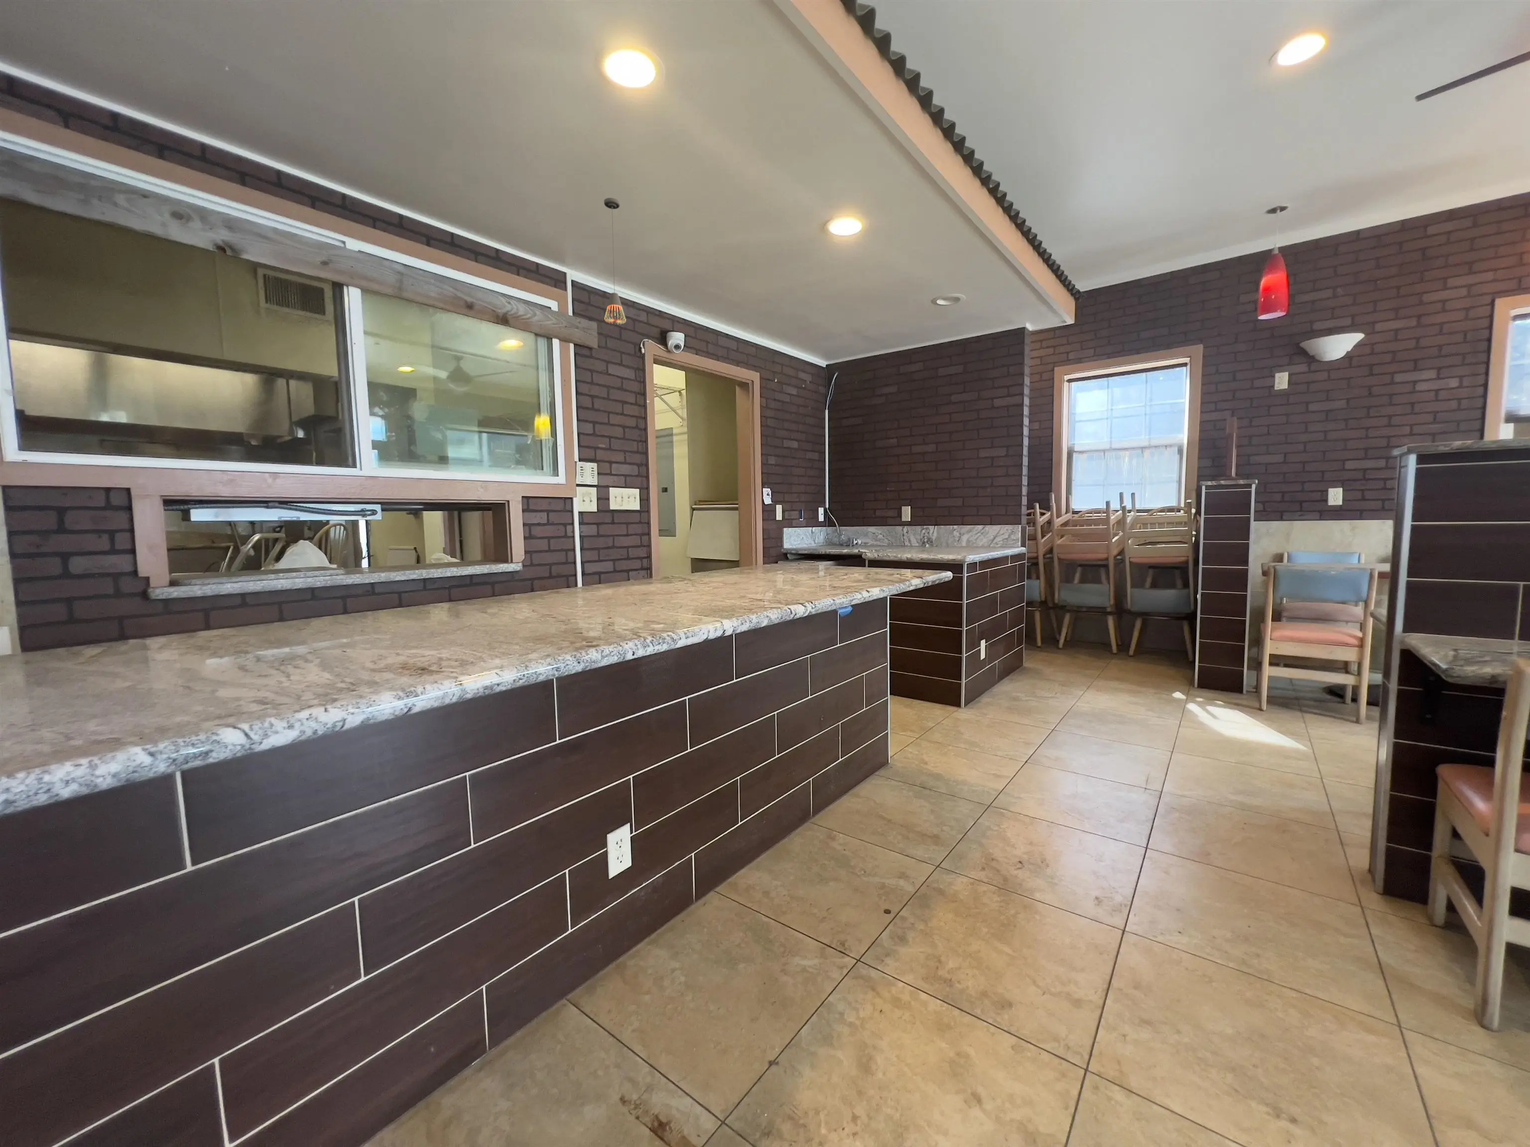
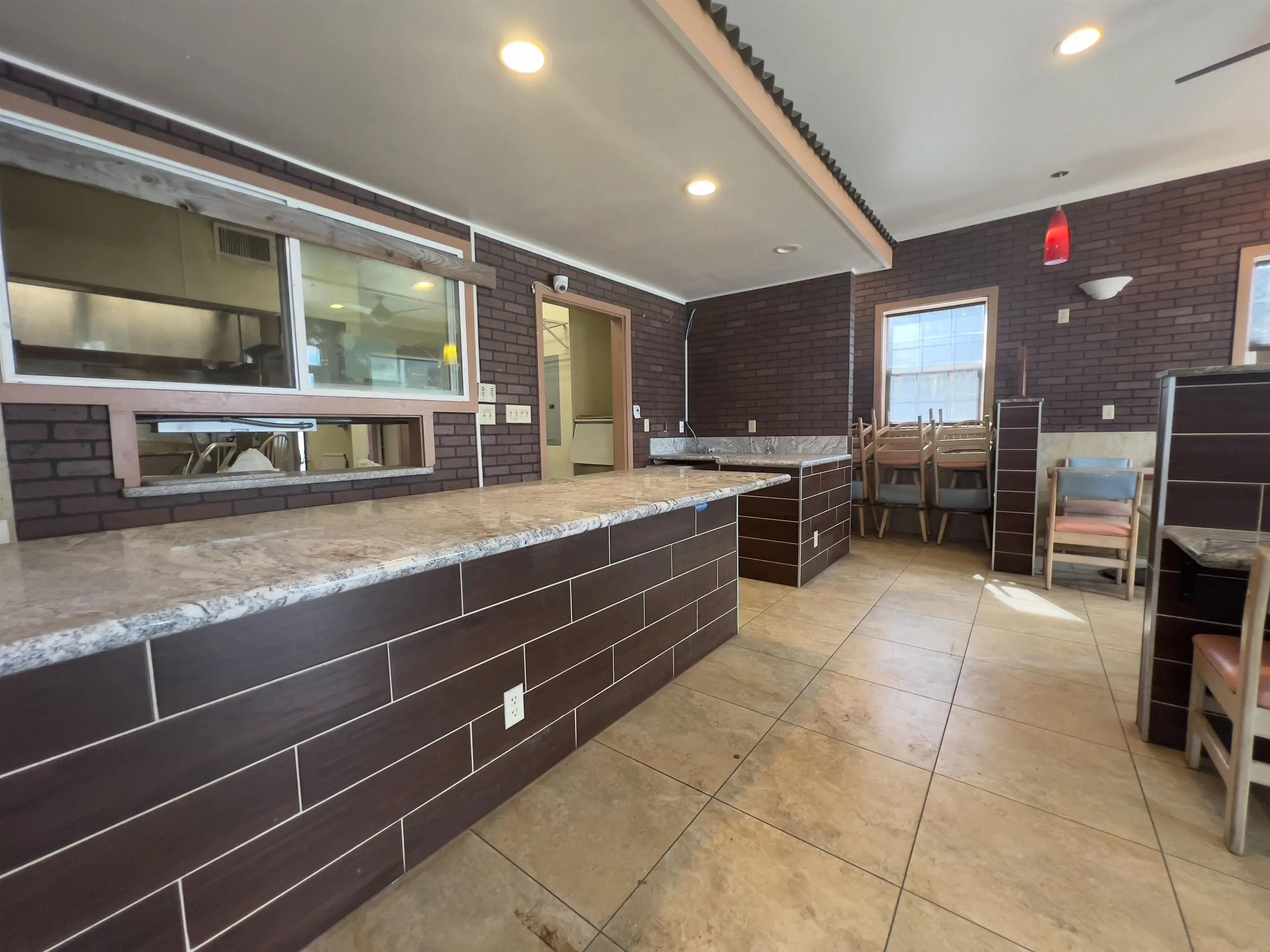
- pendant light [604,198,626,324]
